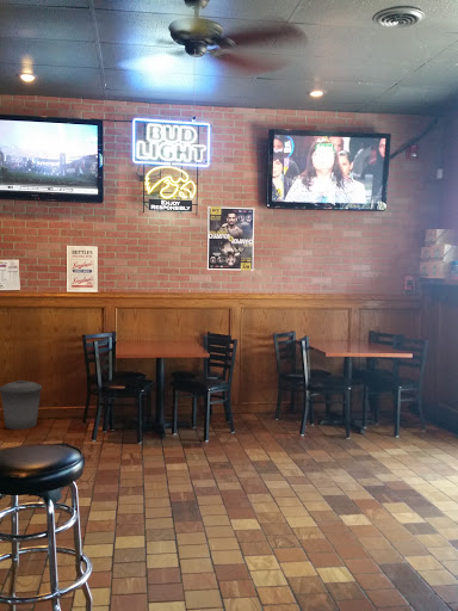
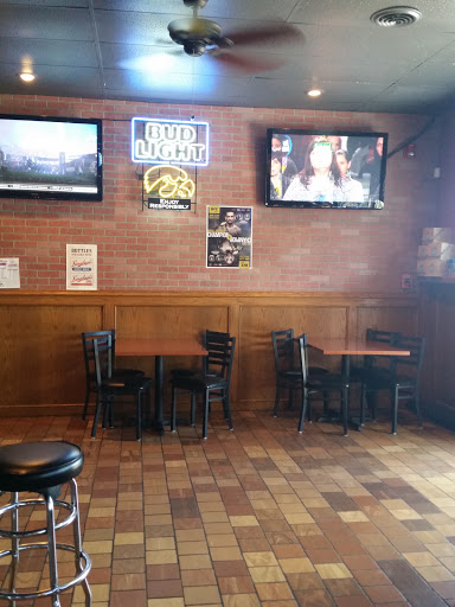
- trash can [0,379,43,431]
